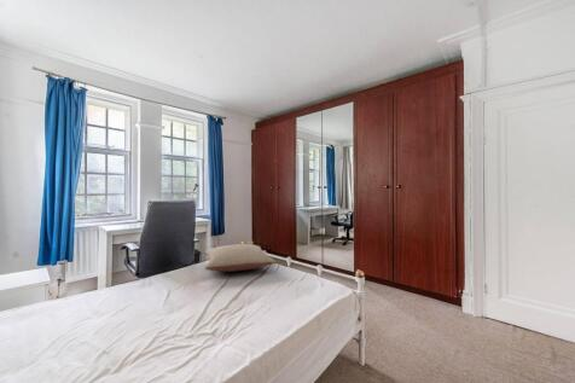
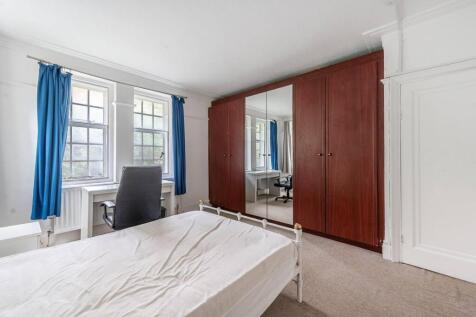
- pillow [204,243,277,273]
